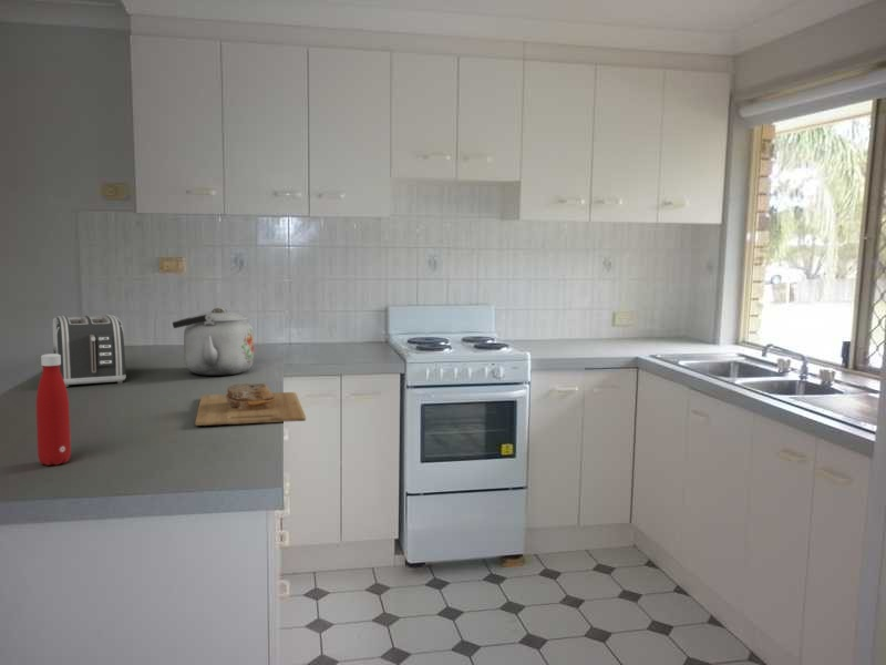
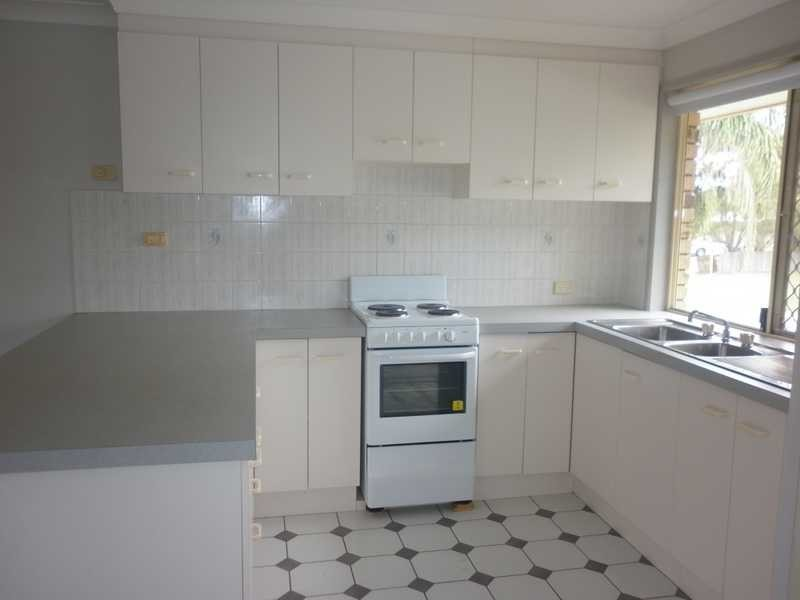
- cutting board [195,382,307,427]
- kettle [172,306,255,377]
- toaster [52,314,127,388]
- bottle [35,352,72,467]
